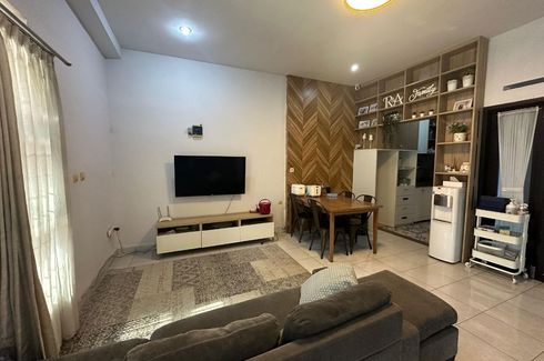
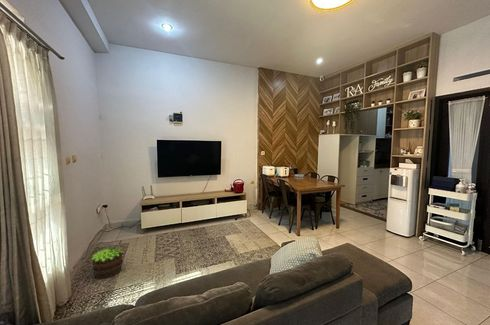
+ potted plant [91,246,124,280]
